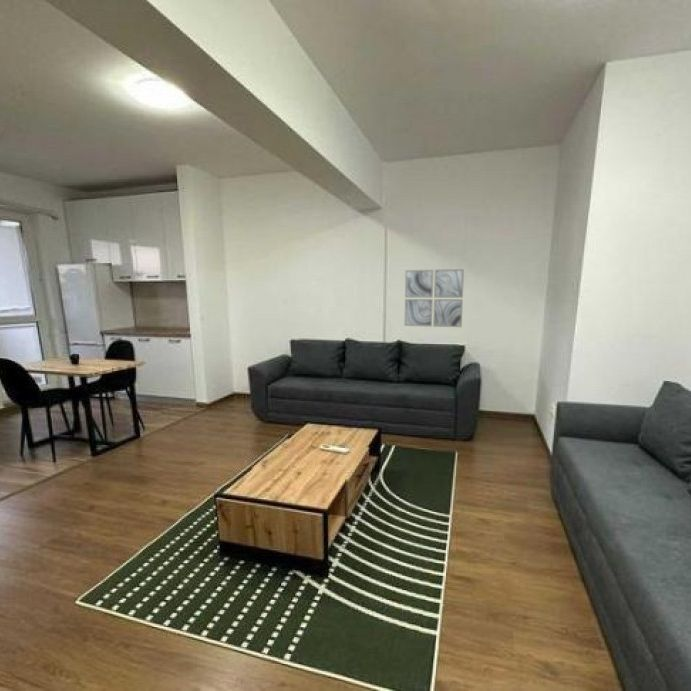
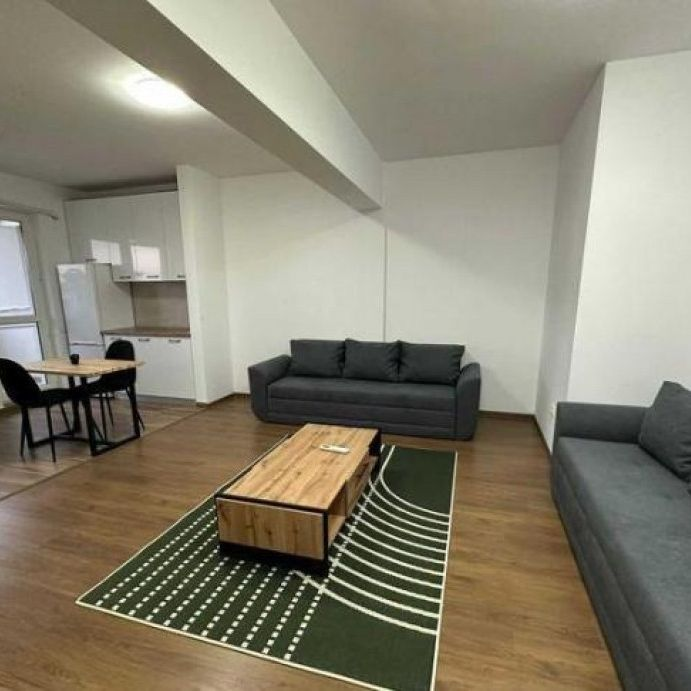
- wall art [404,268,465,328]
